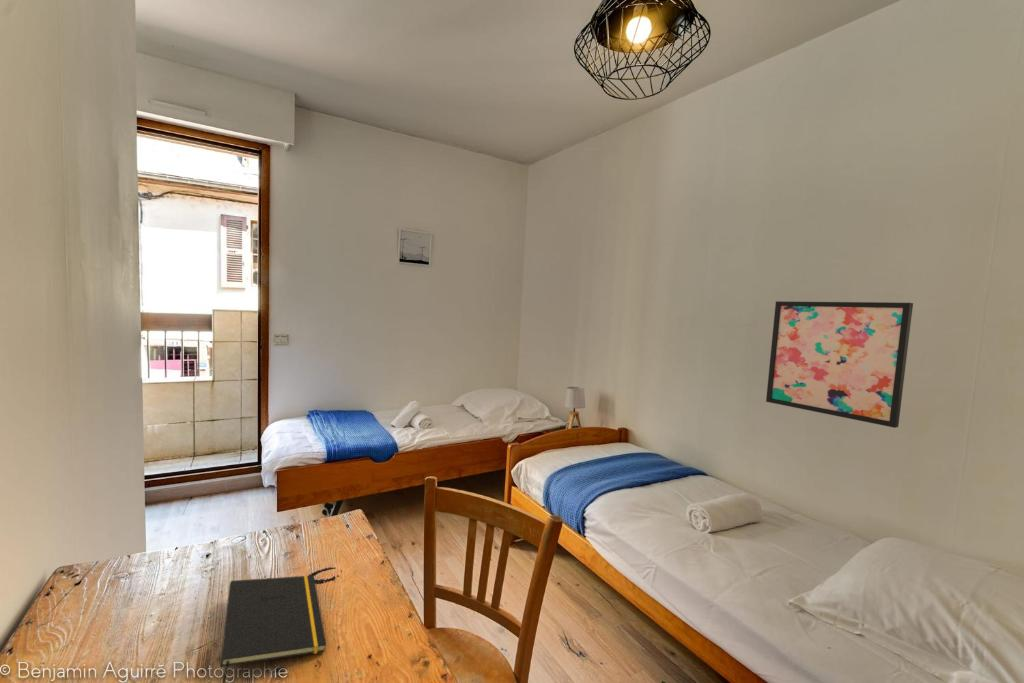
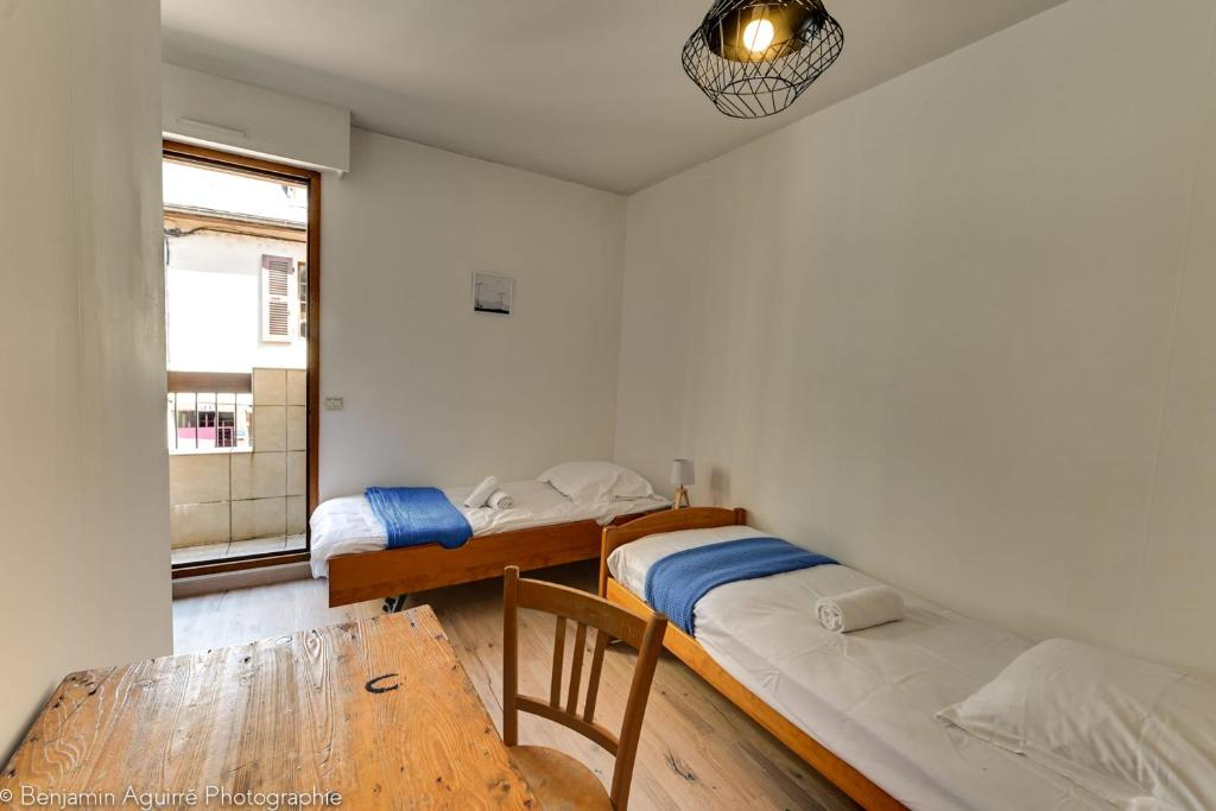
- notepad [219,574,327,683]
- wall art [765,300,914,429]
